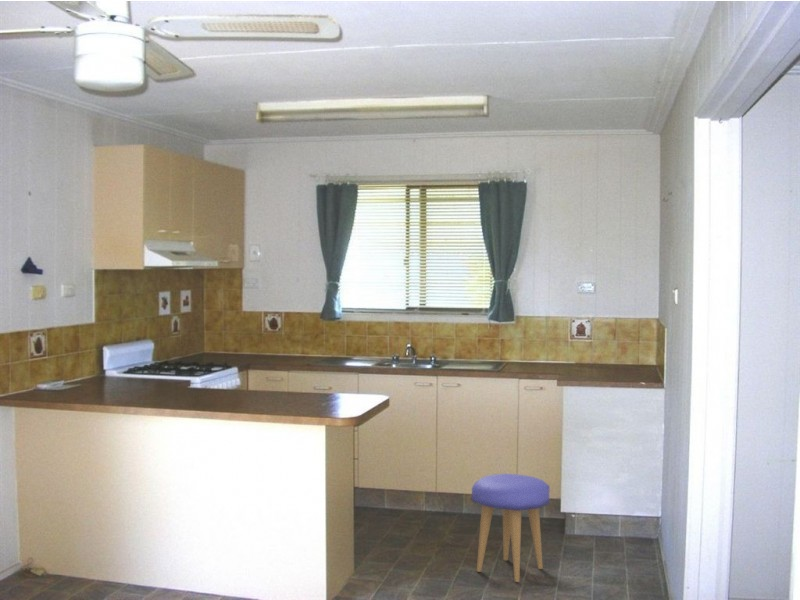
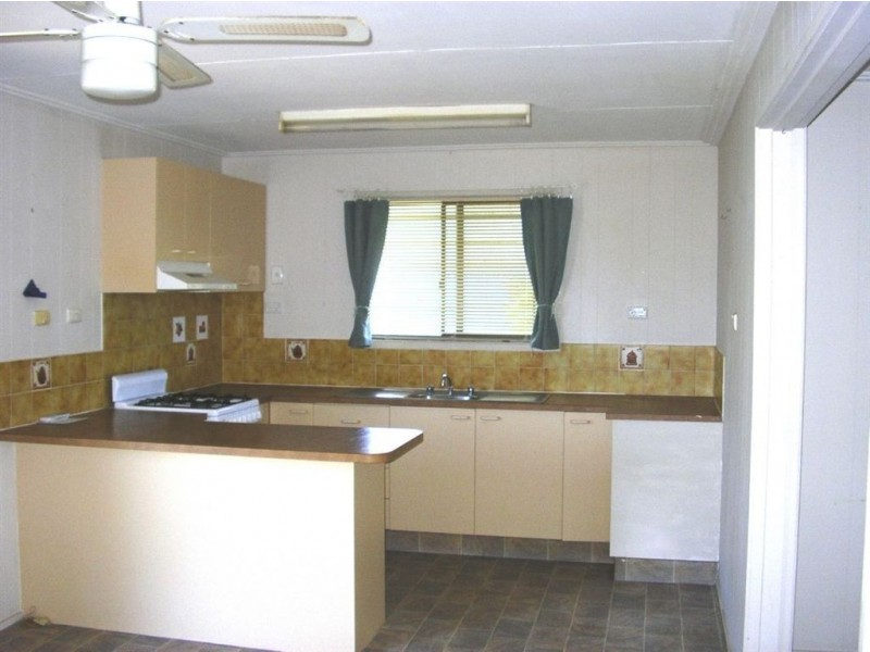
- stool [471,473,550,583]
